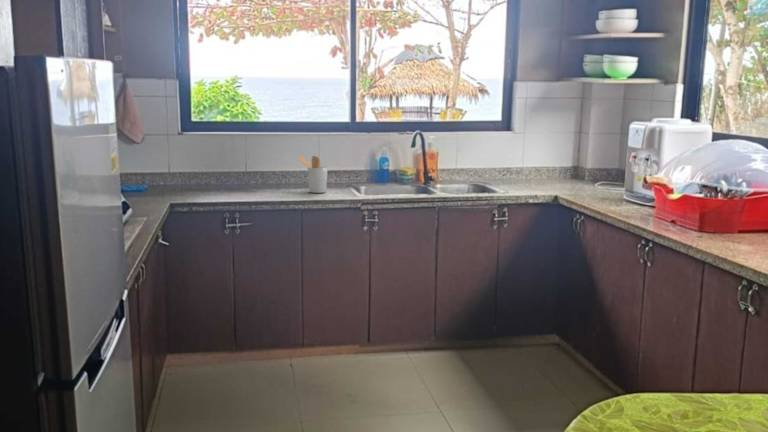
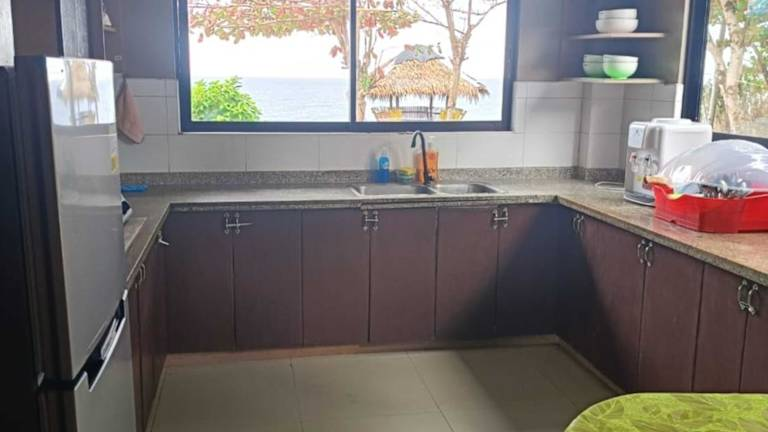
- utensil holder [296,155,329,194]
